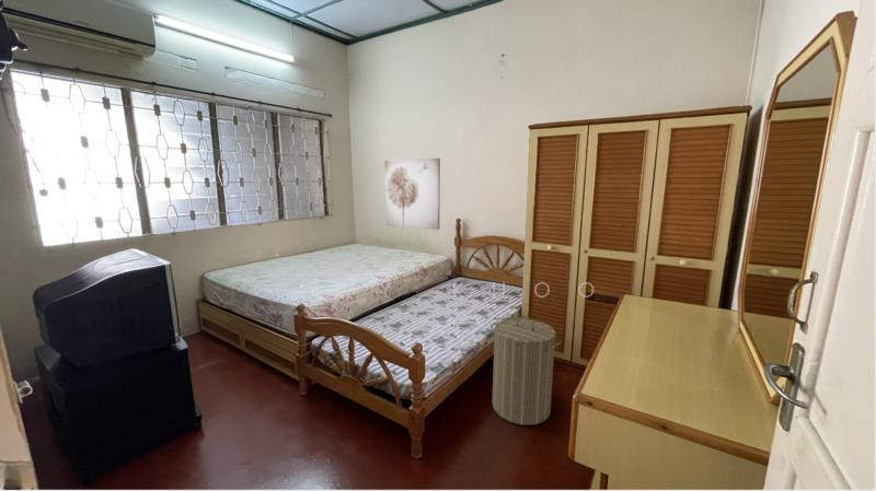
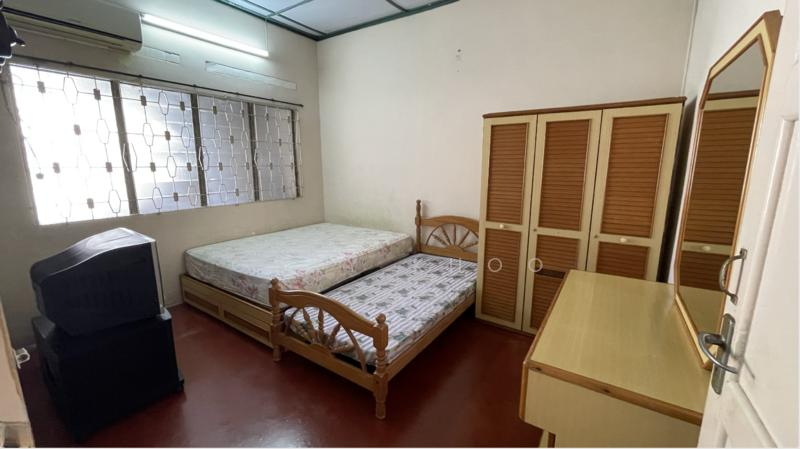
- wall art [384,157,441,231]
- laundry hamper [489,314,562,426]
